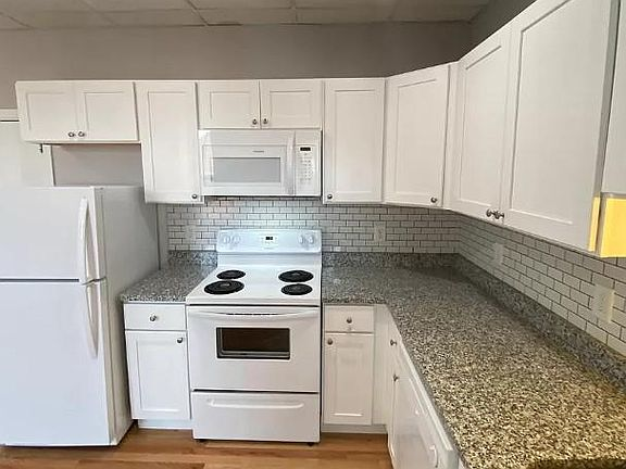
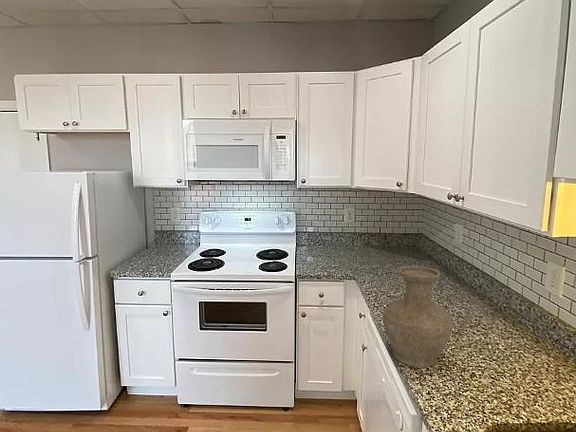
+ vase [381,265,453,368]
